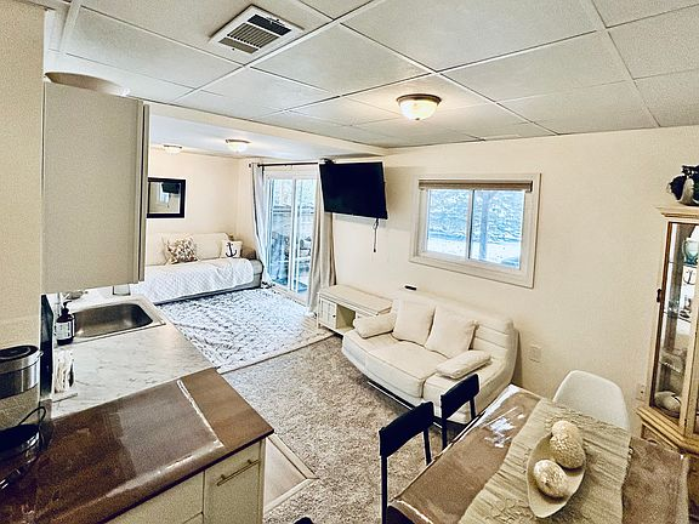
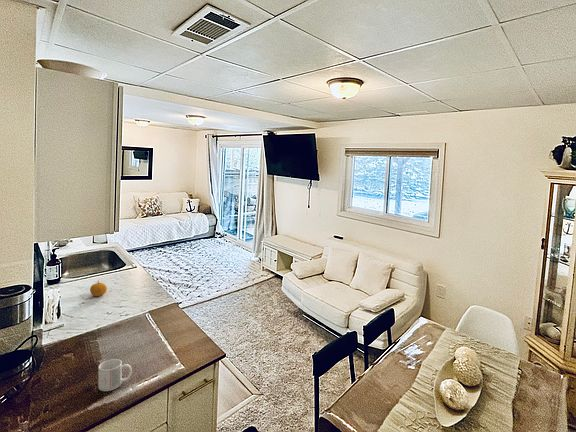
+ fruit [89,279,108,297]
+ mug [97,358,133,392]
